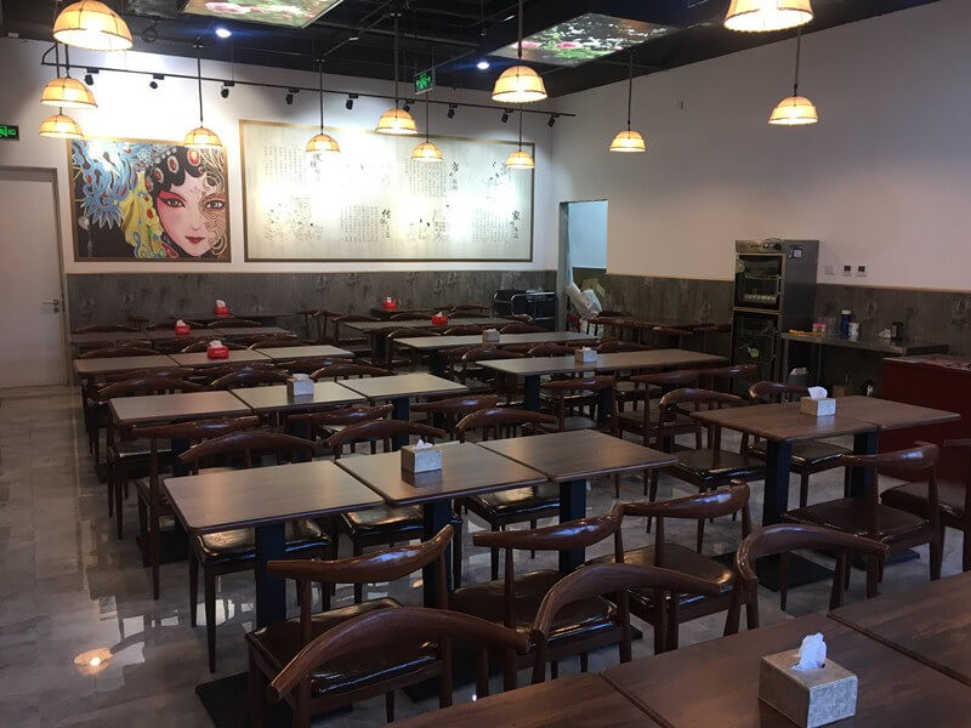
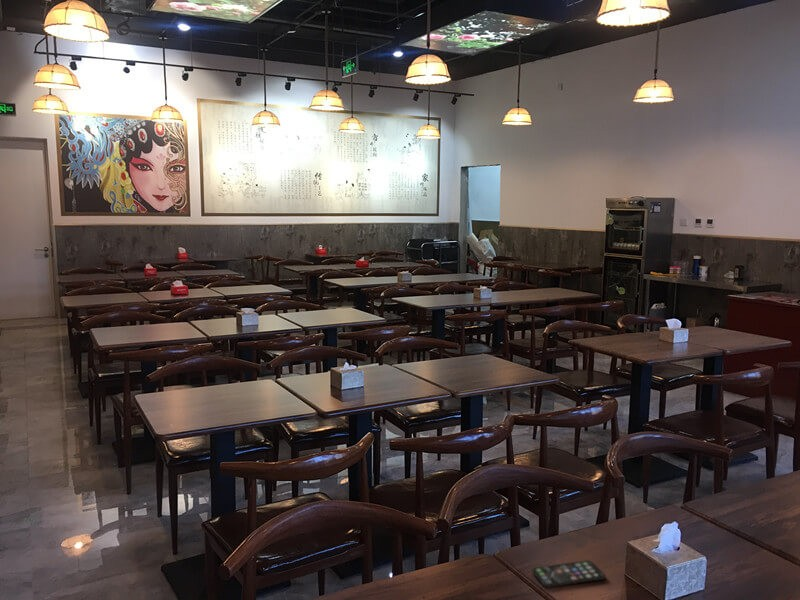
+ smartphone [531,559,607,588]
